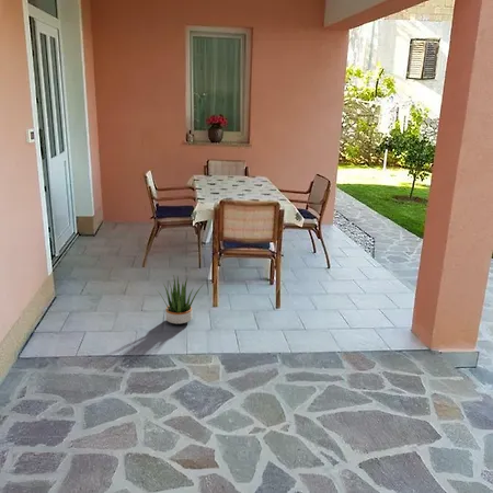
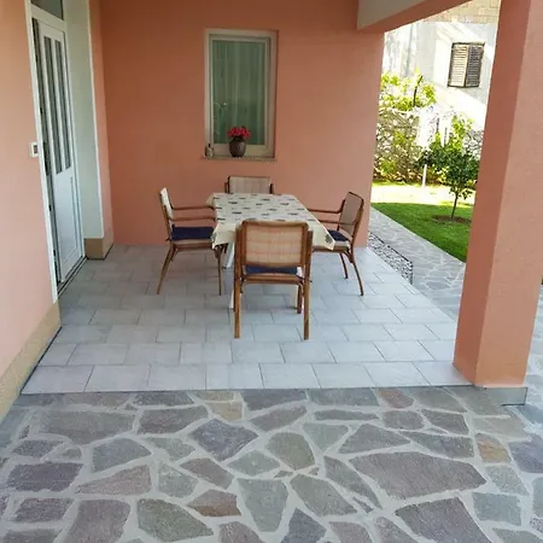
- potted plant [157,274,205,325]
